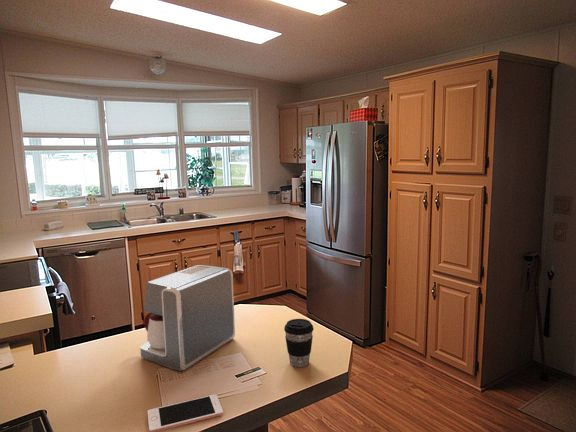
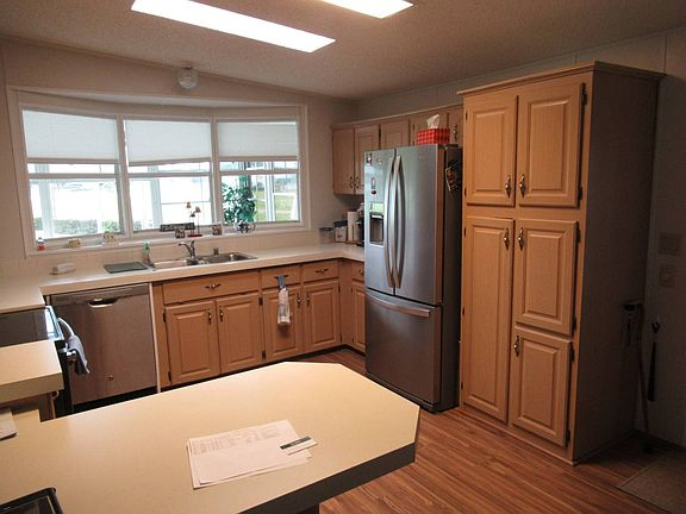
- coffee cup [283,318,315,368]
- cell phone [147,393,224,432]
- coffee maker [139,264,236,372]
